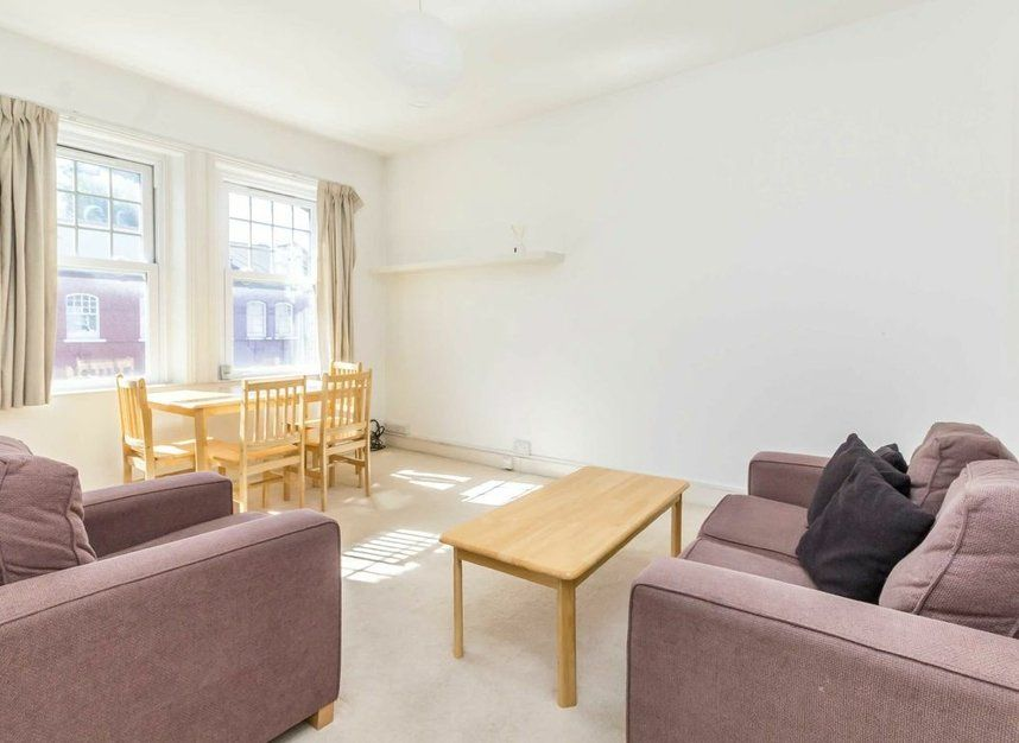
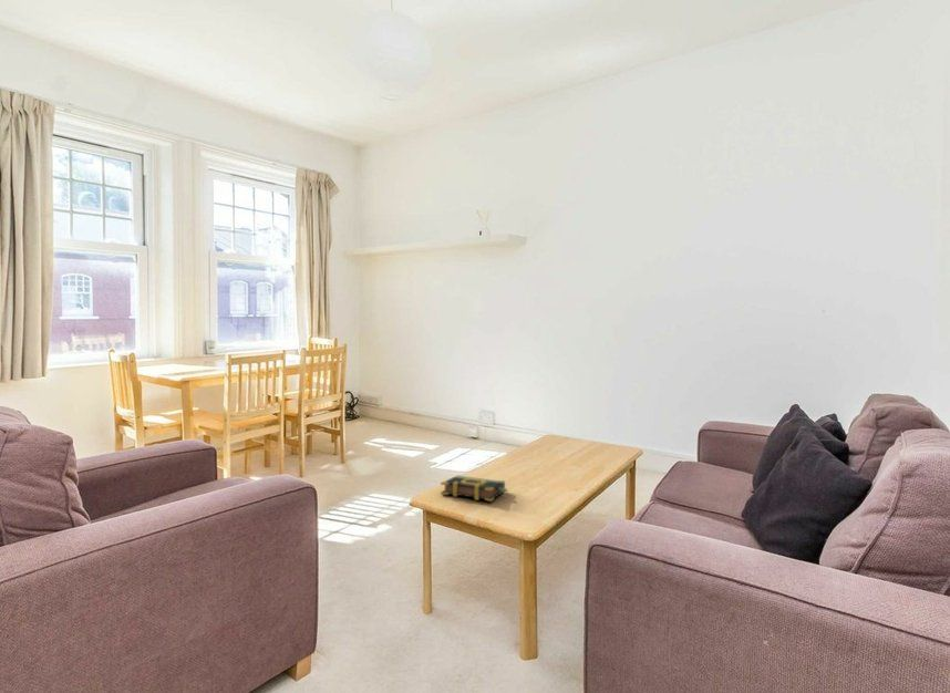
+ book [440,474,508,503]
